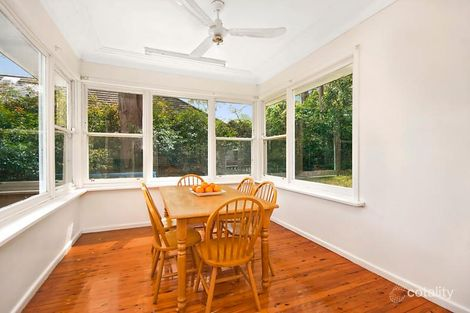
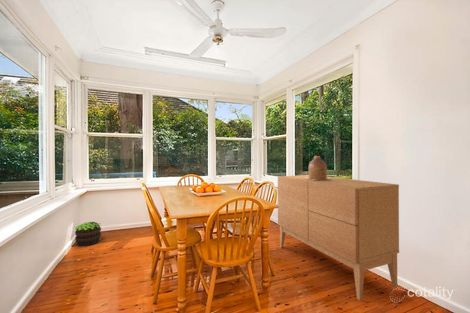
+ sideboard [277,174,400,301]
+ ceramic jug [304,155,331,180]
+ potted plant [74,221,102,247]
